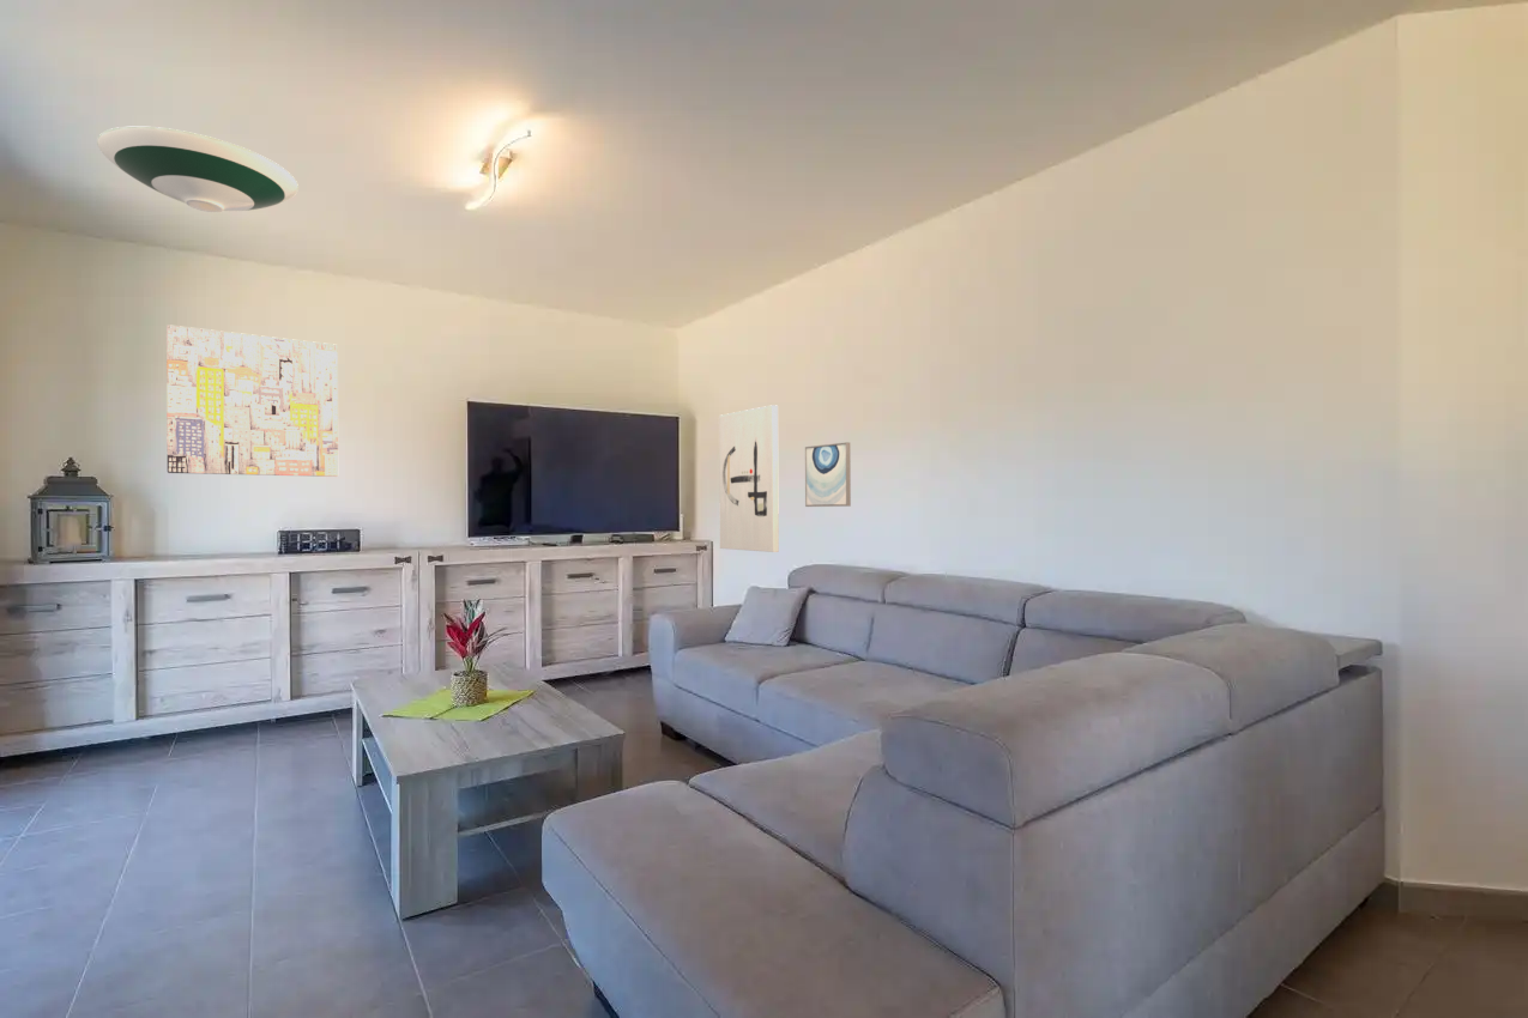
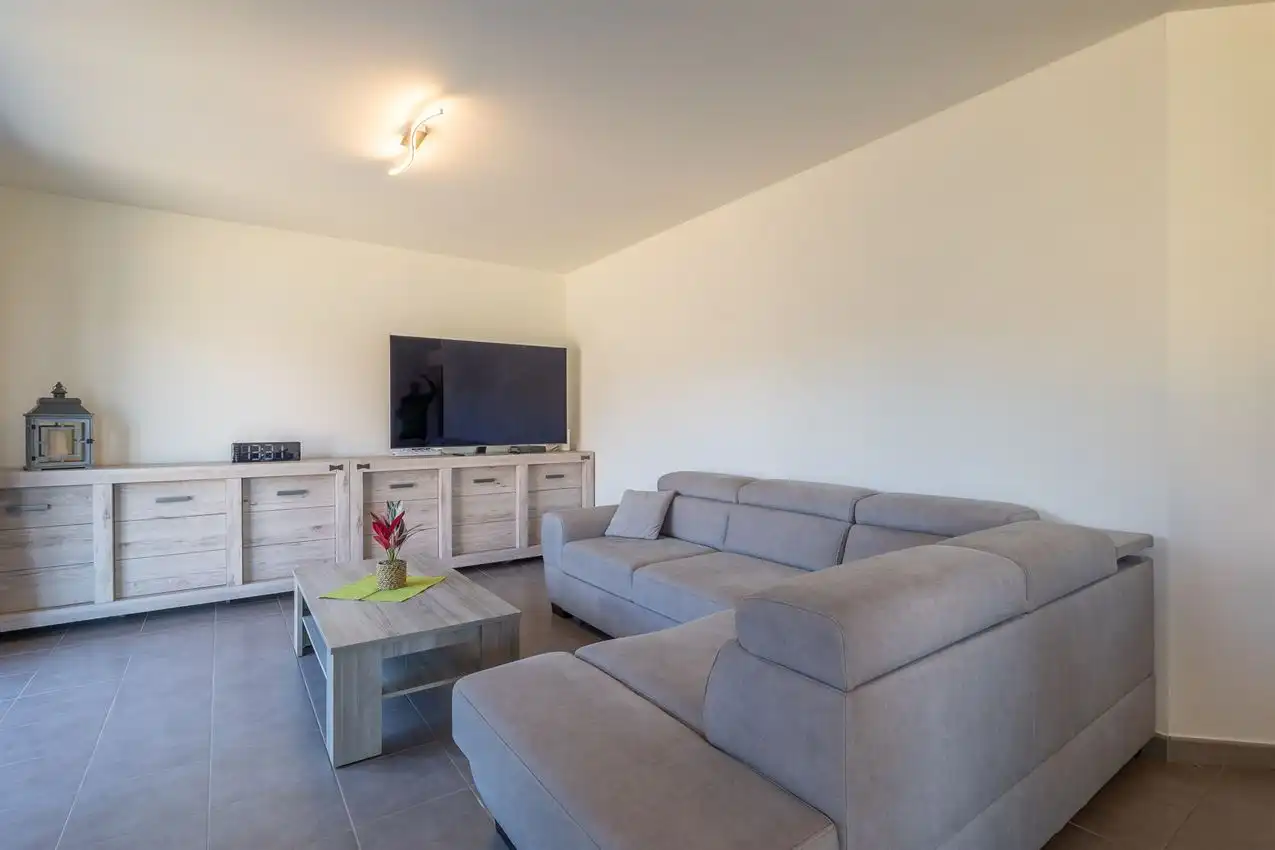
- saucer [96,126,300,213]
- wall art [718,404,780,553]
- wall art [165,323,339,478]
- wall art [804,441,852,508]
